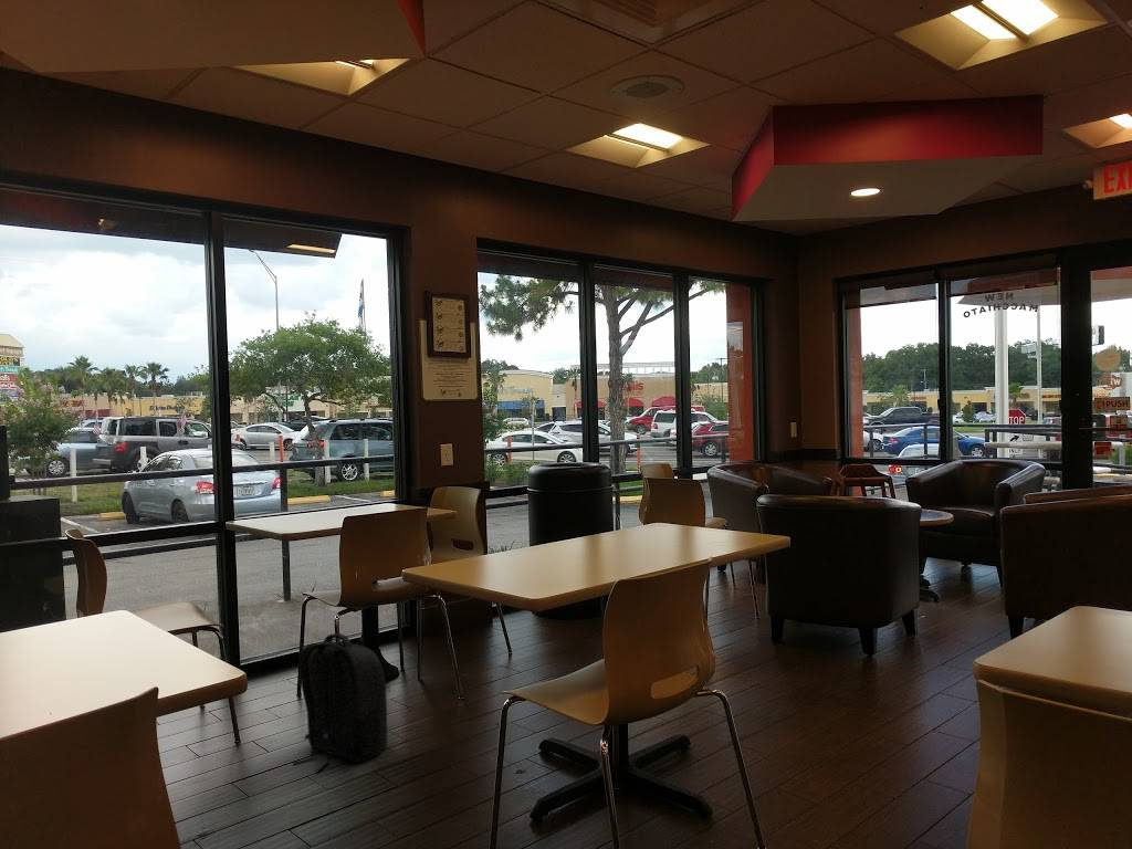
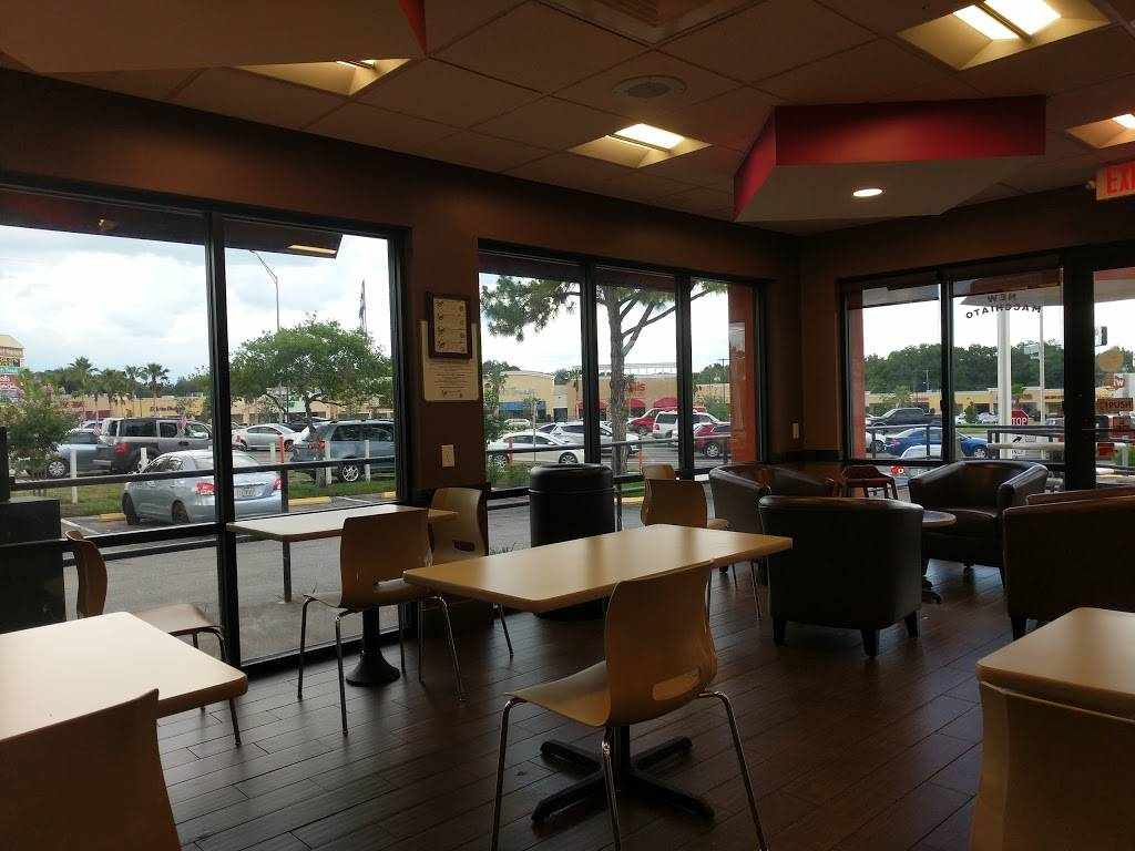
- backpack [291,632,388,774]
